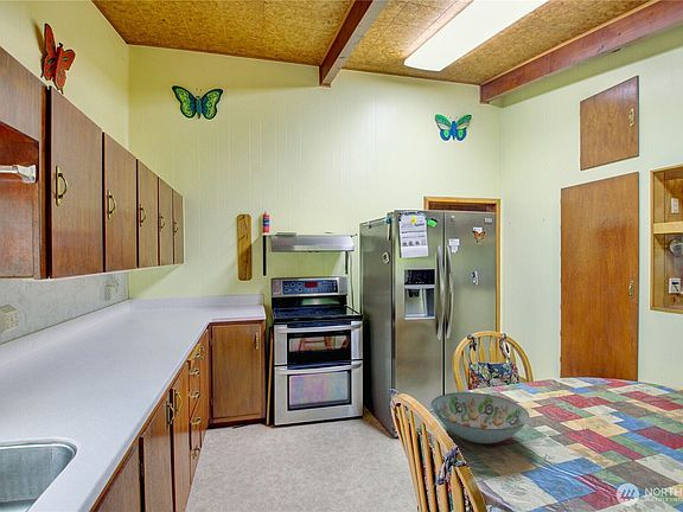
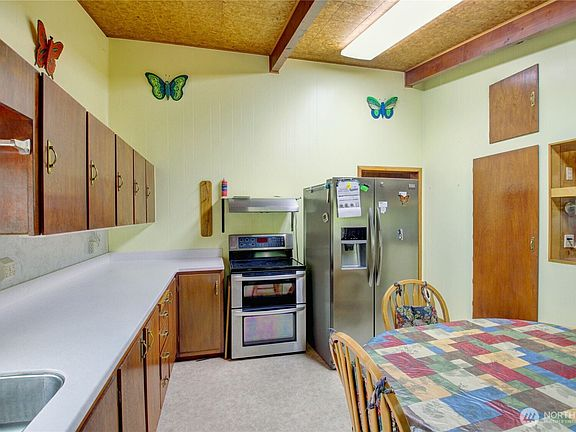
- decorative bowl [430,391,530,444]
